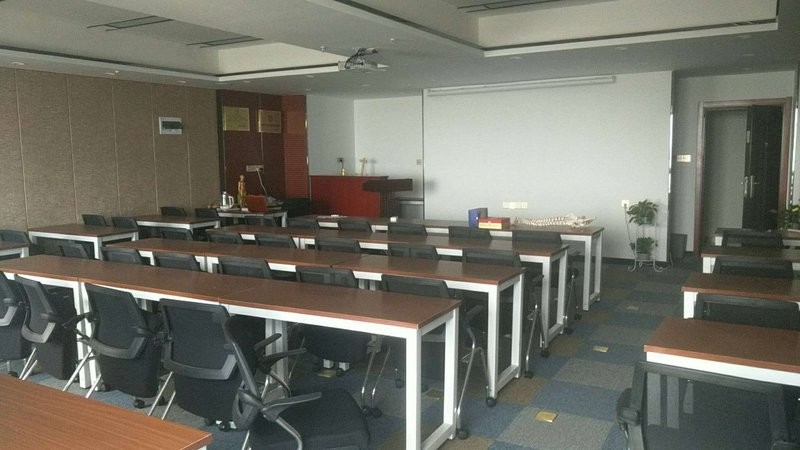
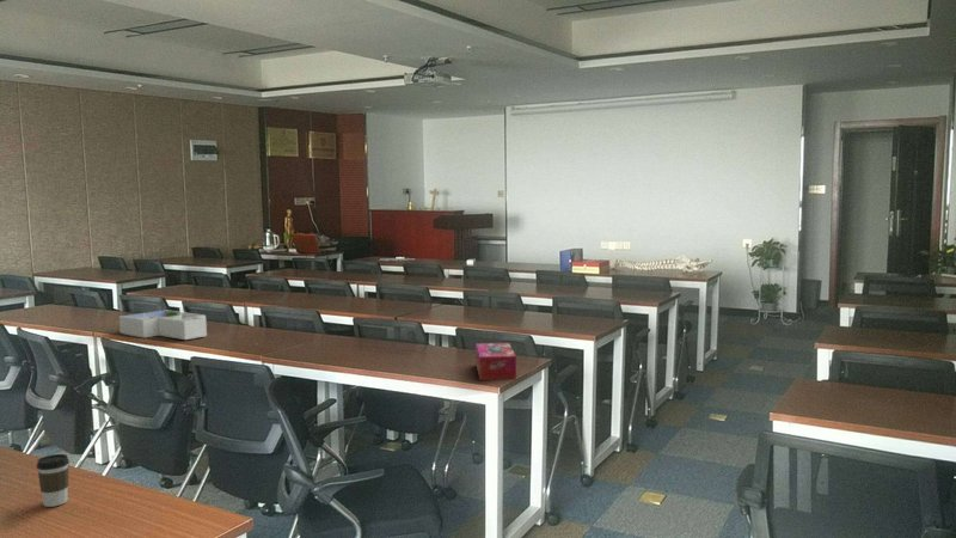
+ tissue box [474,342,517,381]
+ coffee cup [36,453,71,508]
+ desk organizer [118,308,208,341]
